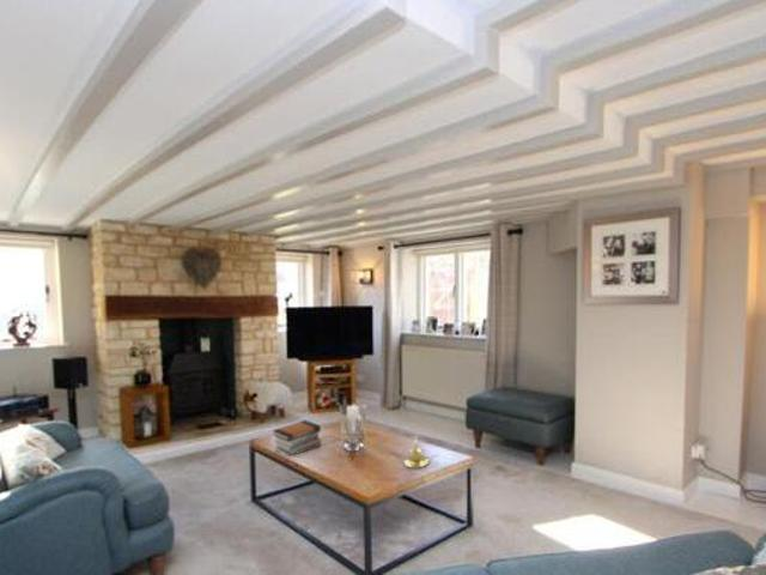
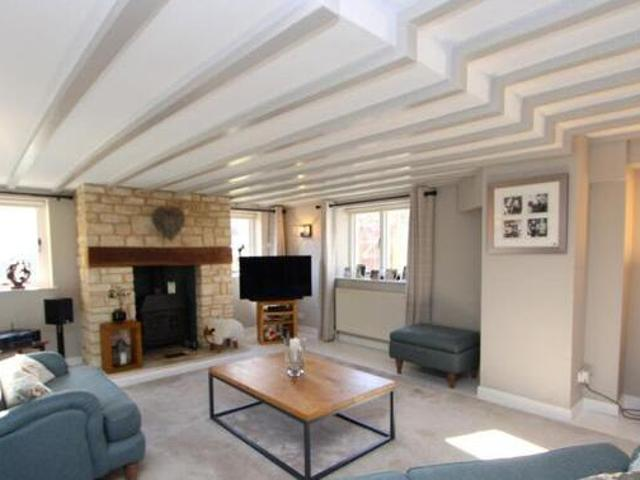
- book stack [272,419,322,458]
- candle holder [402,434,430,470]
